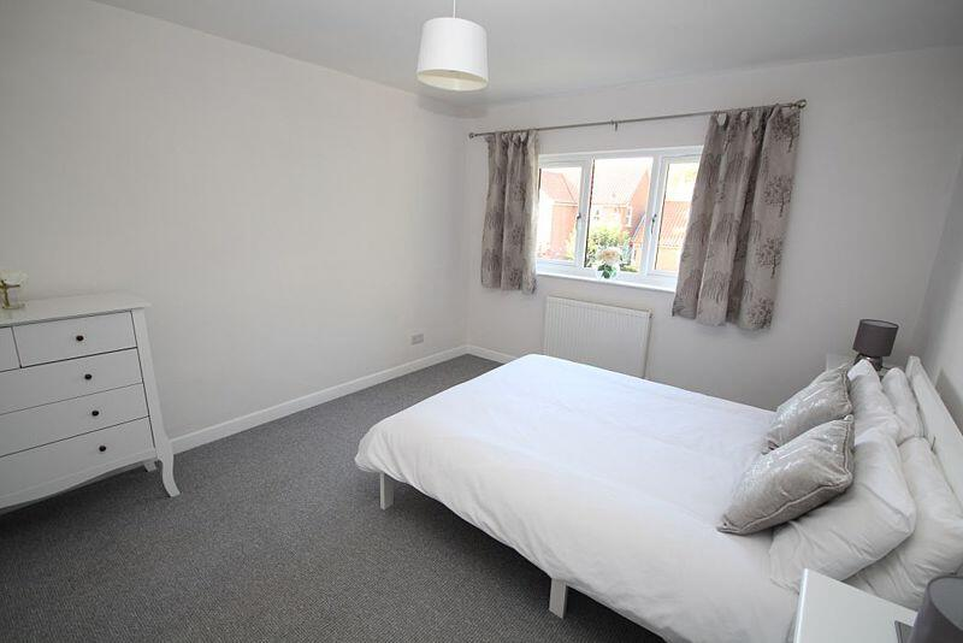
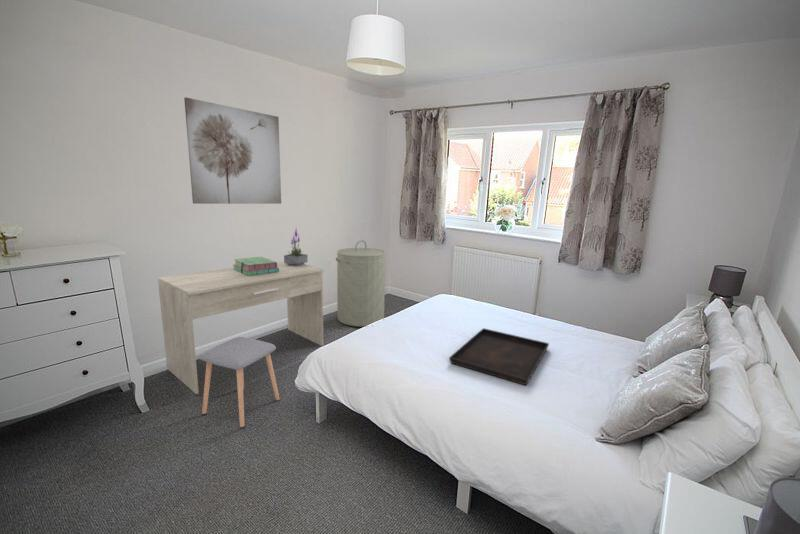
+ potted plant [283,227,309,266]
+ stool [198,336,281,429]
+ desk [157,260,325,395]
+ laundry hamper [335,239,387,328]
+ stack of books [232,256,279,276]
+ wall art [183,96,282,205]
+ serving tray [448,327,550,386]
